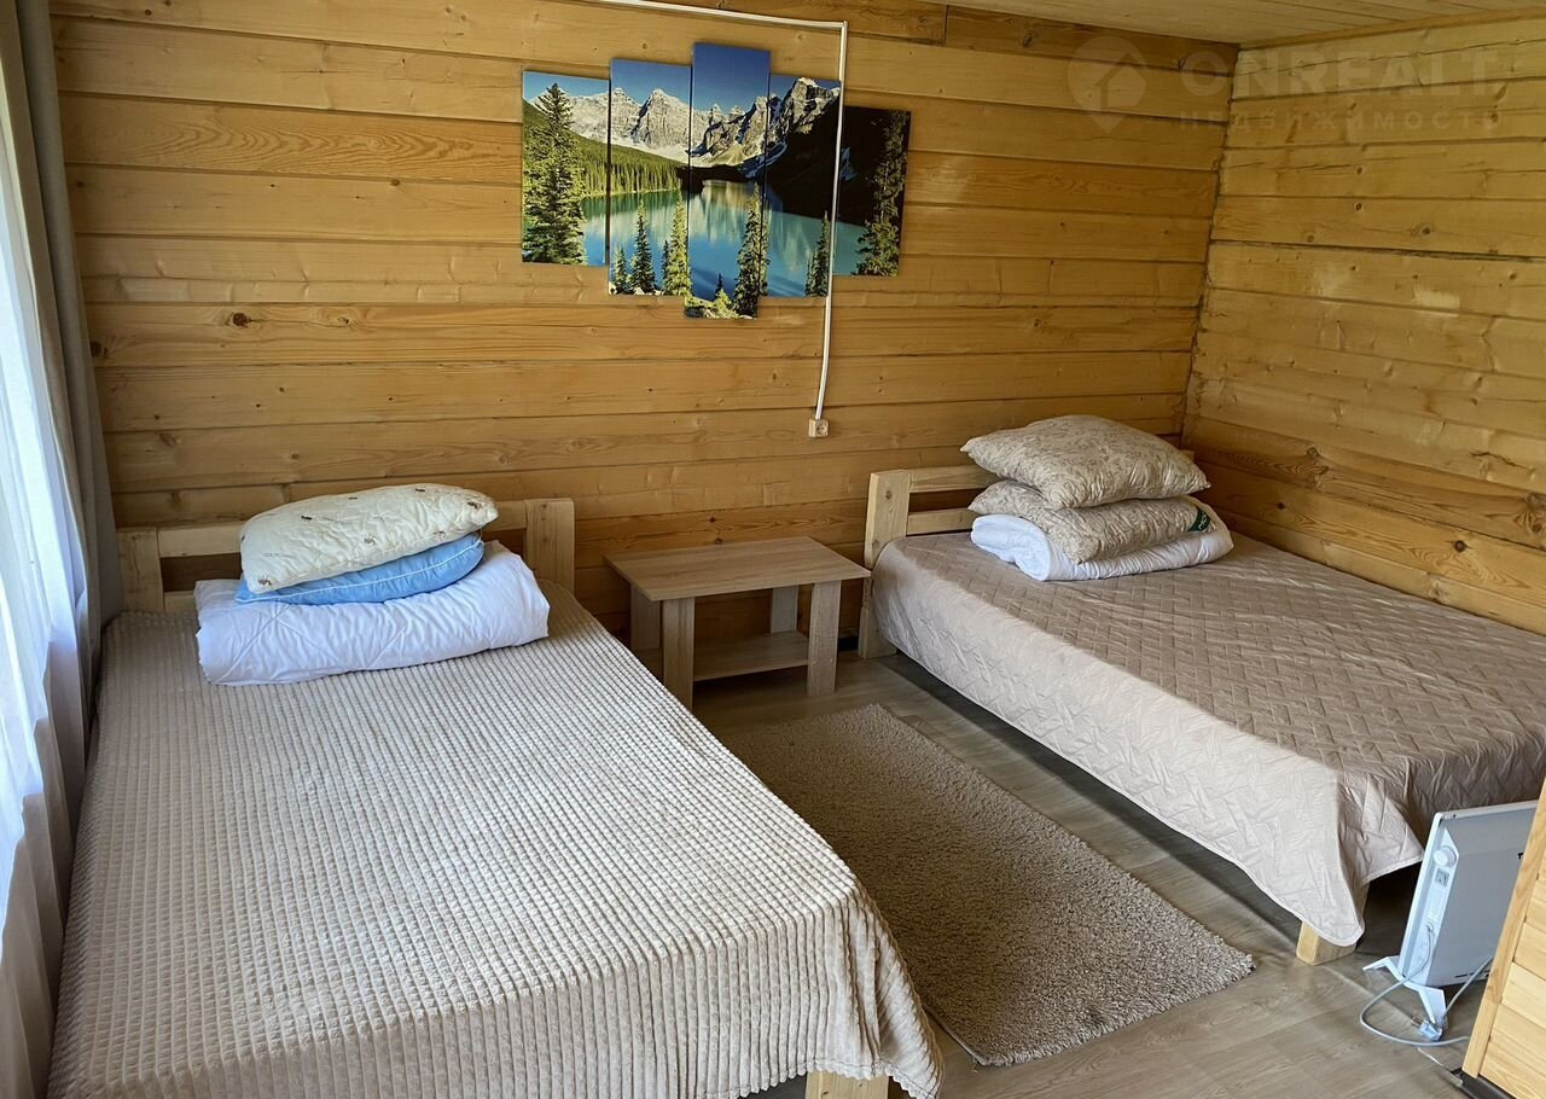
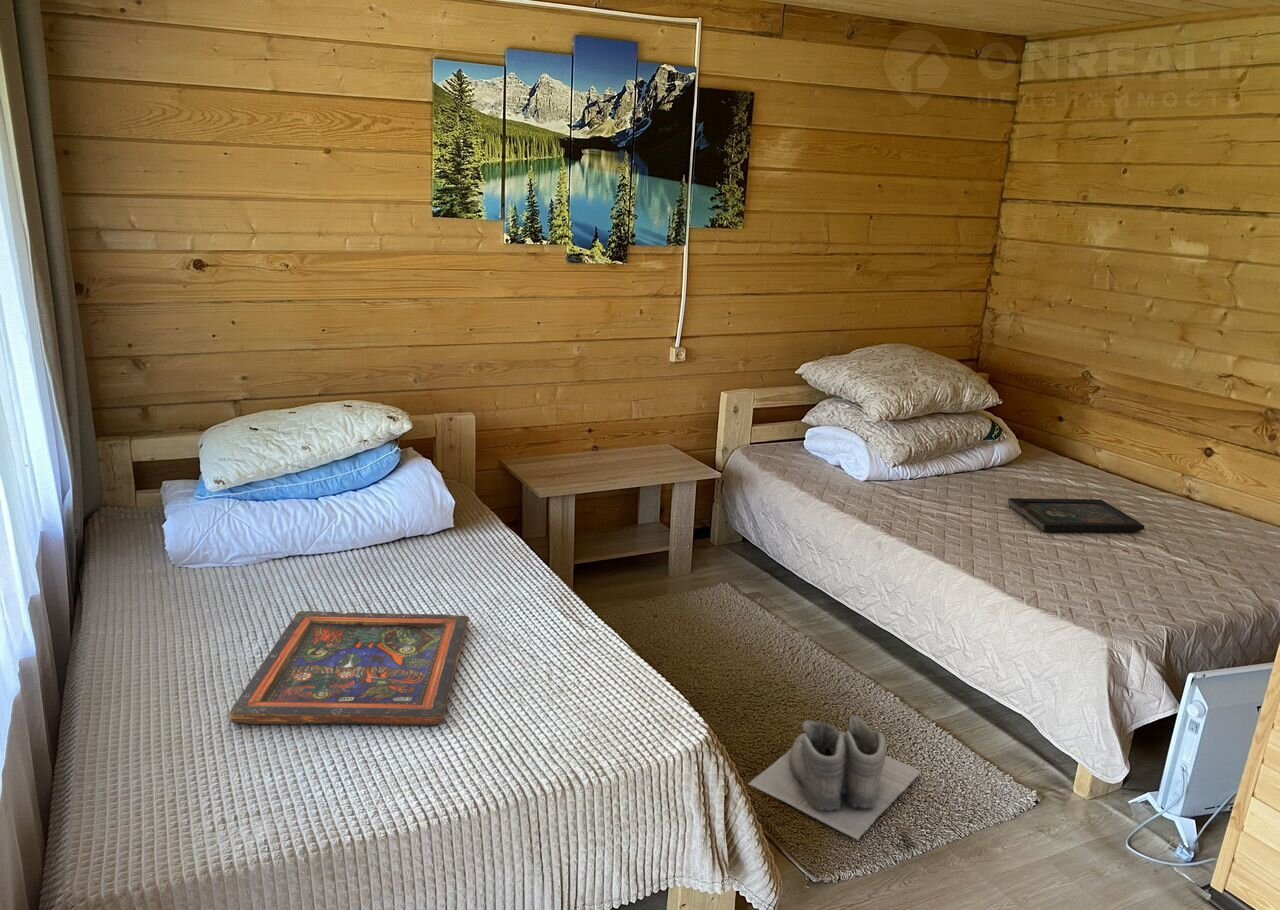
+ boots [747,715,923,841]
+ painted panel [228,610,470,727]
+ tray [1007,497,1145,533]
